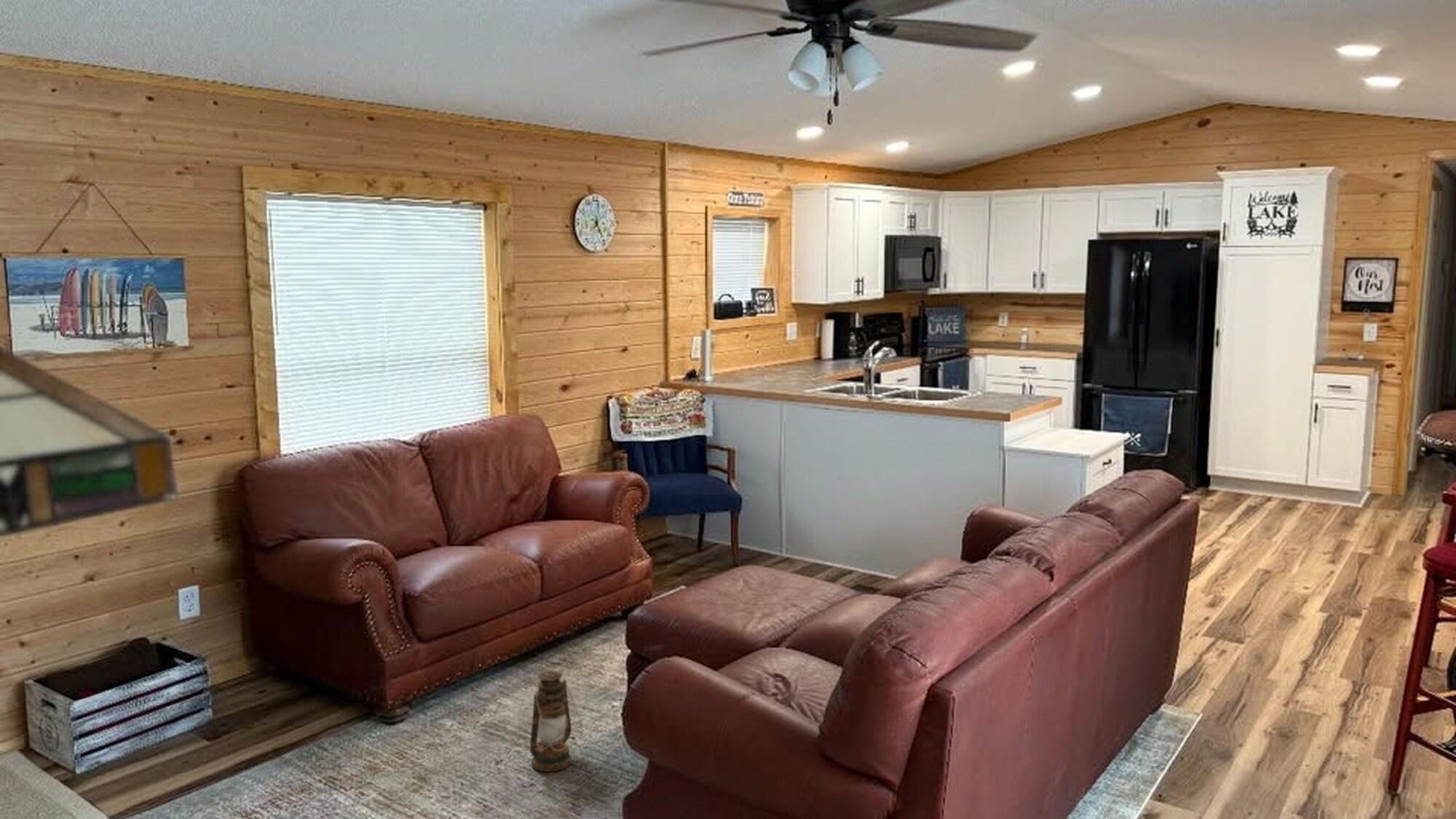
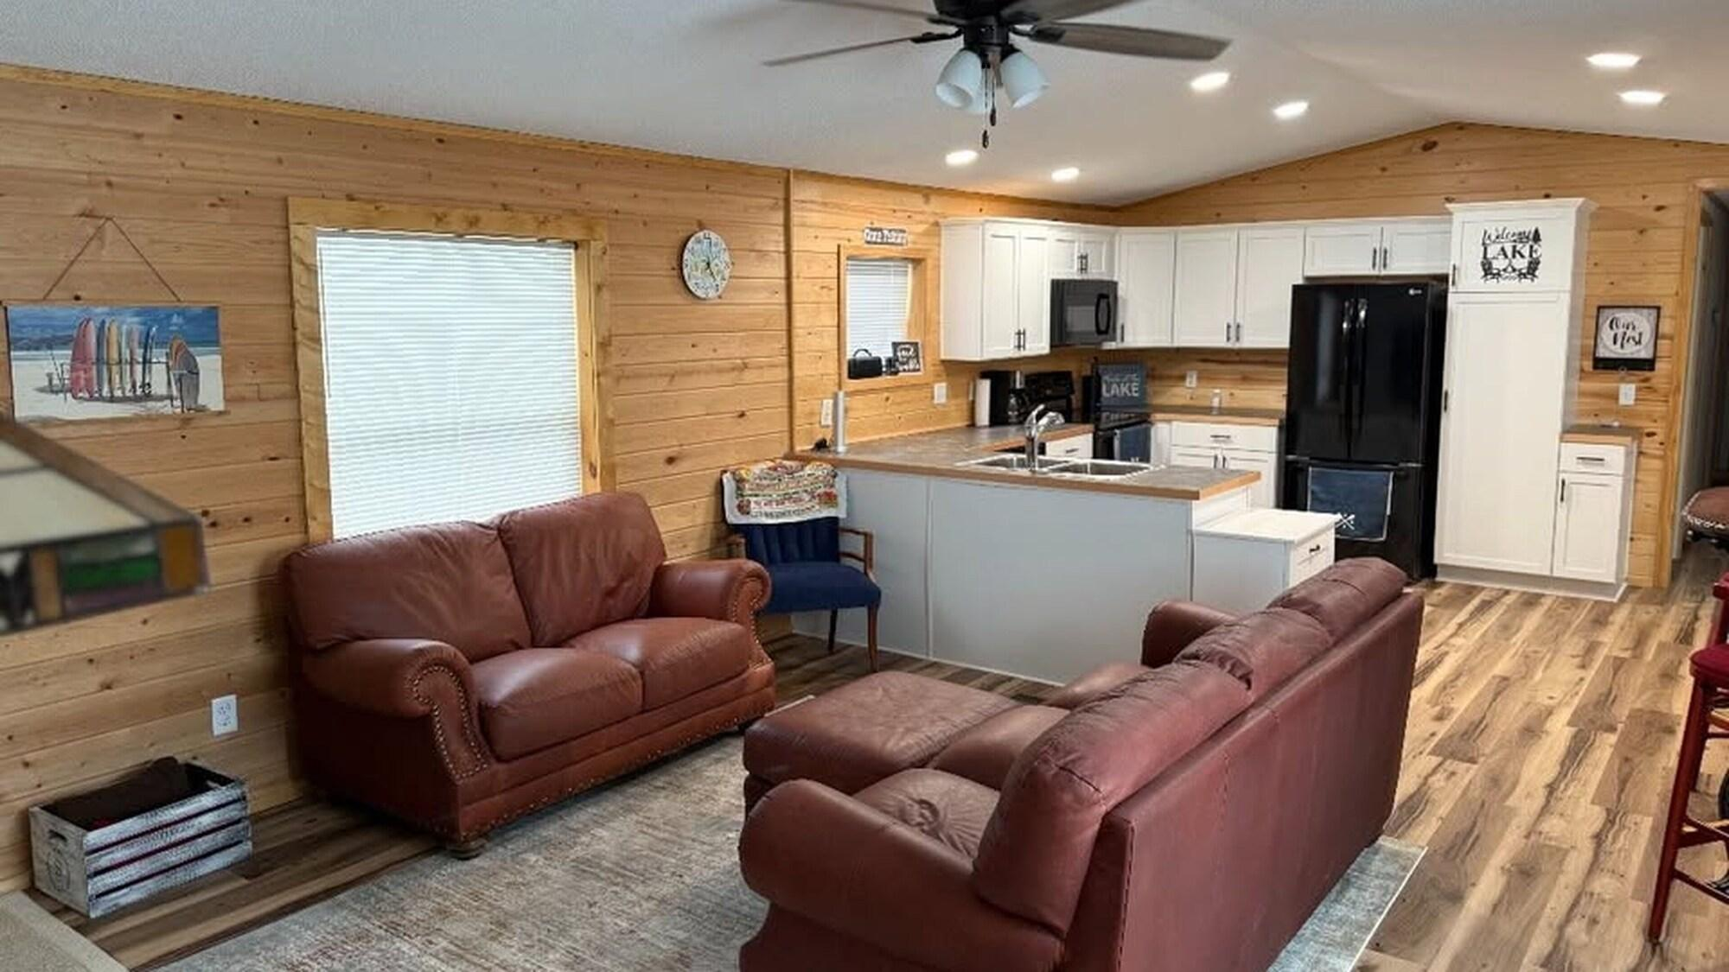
- lantern [529,670,583,772]
